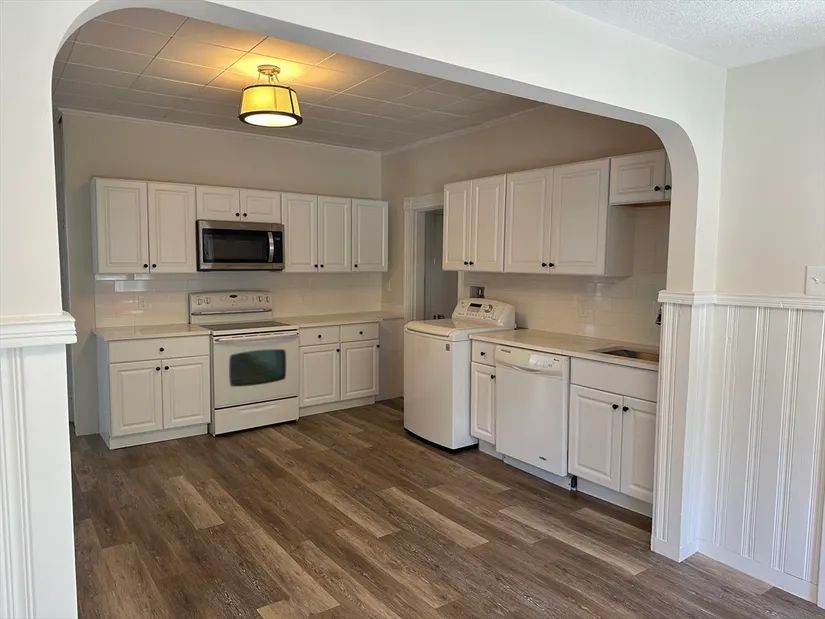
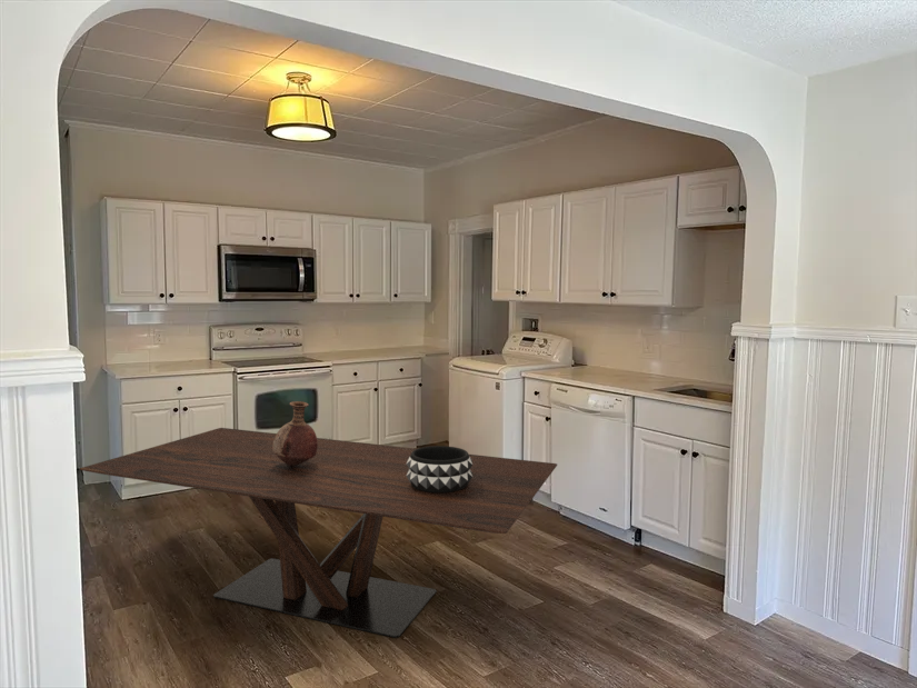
+ vase [272,400,318,466]
+ decorative bowl [407,445,472,493]
+ dining table [79,427,558,639]
